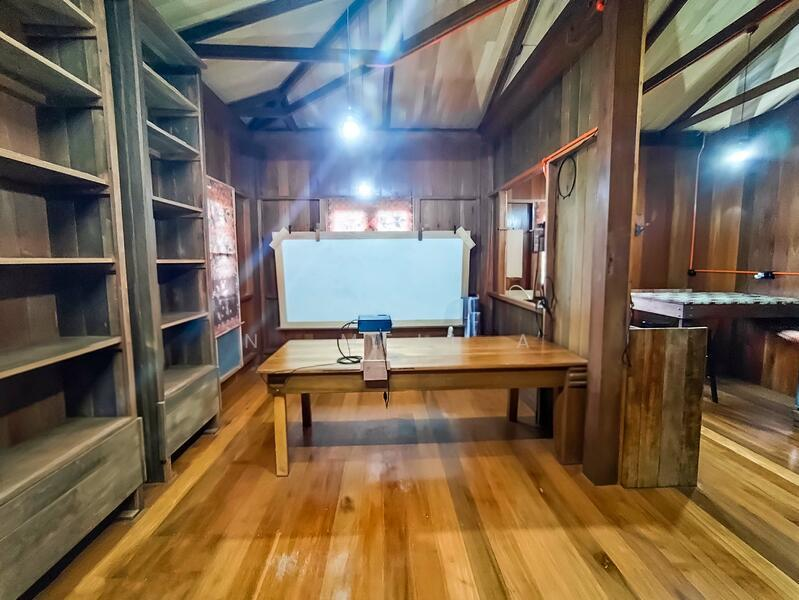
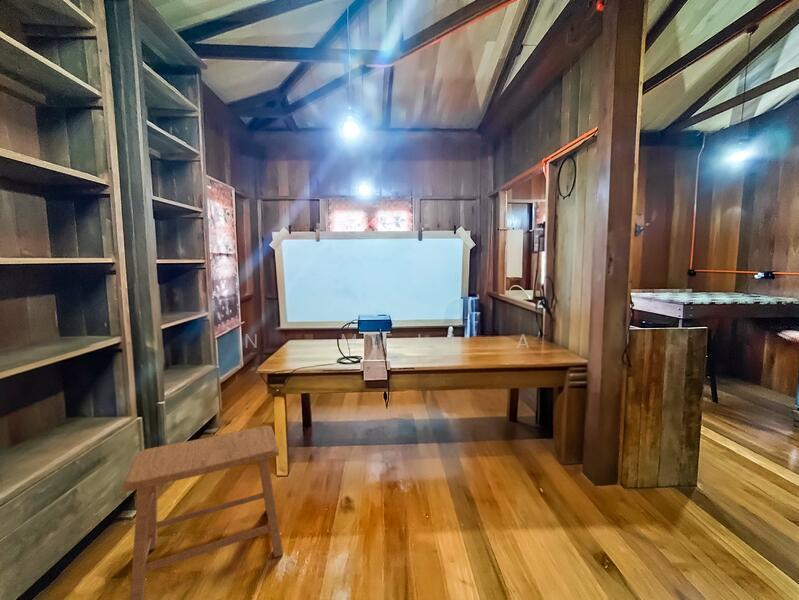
+ stool [122,425,284,600]
